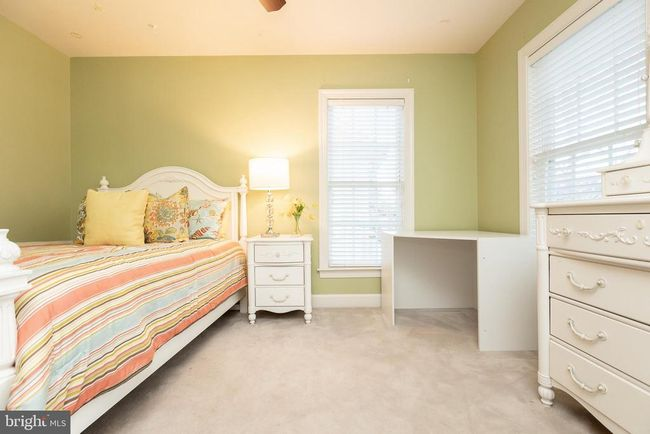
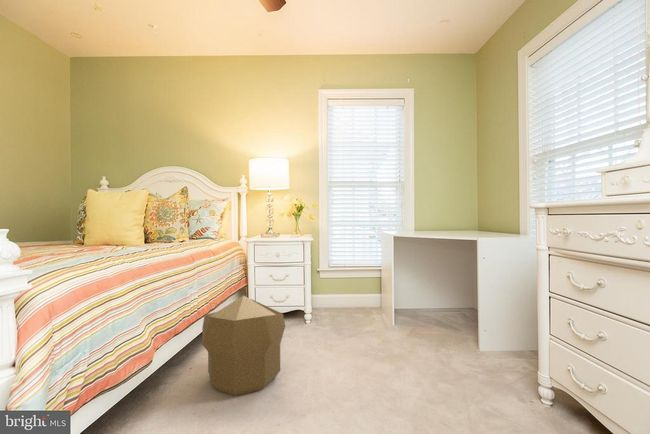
+ pouf [201,295,286,397]
